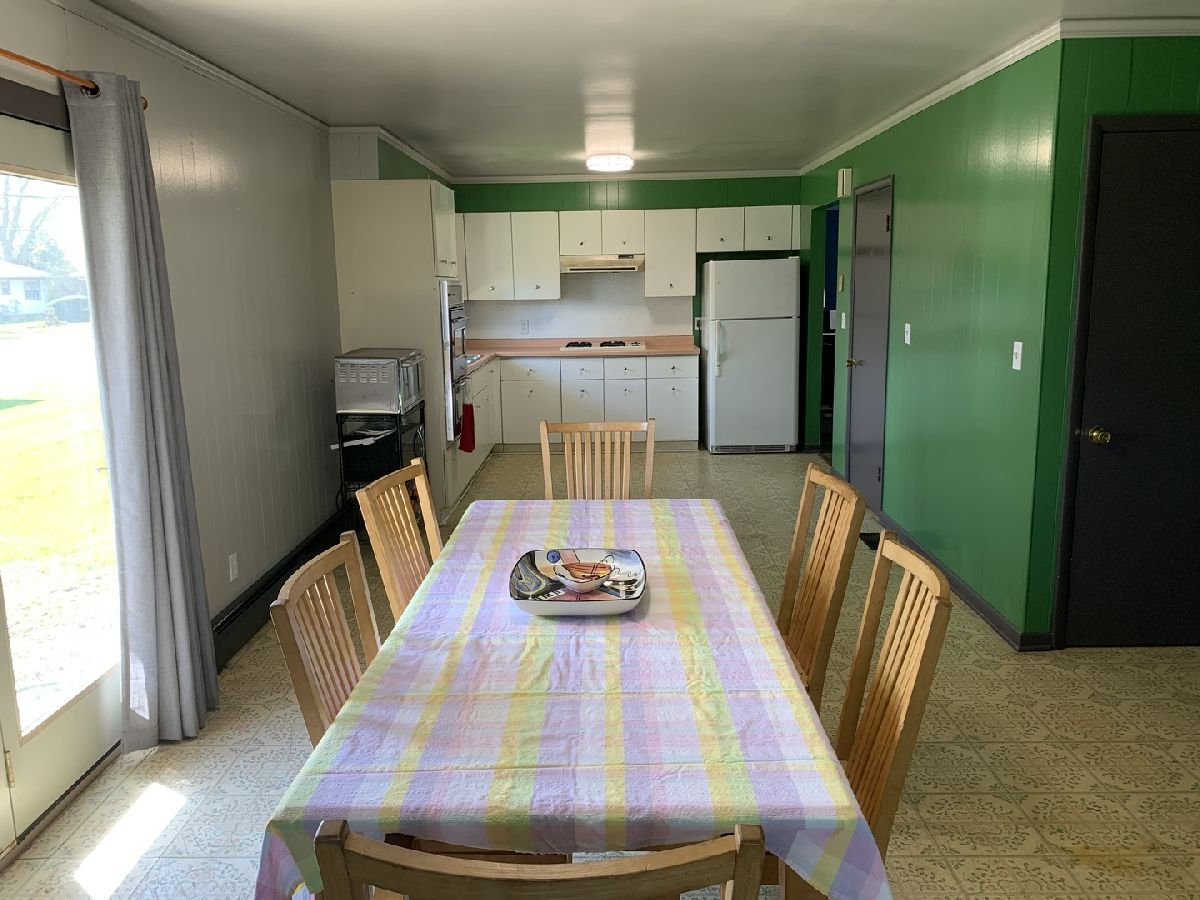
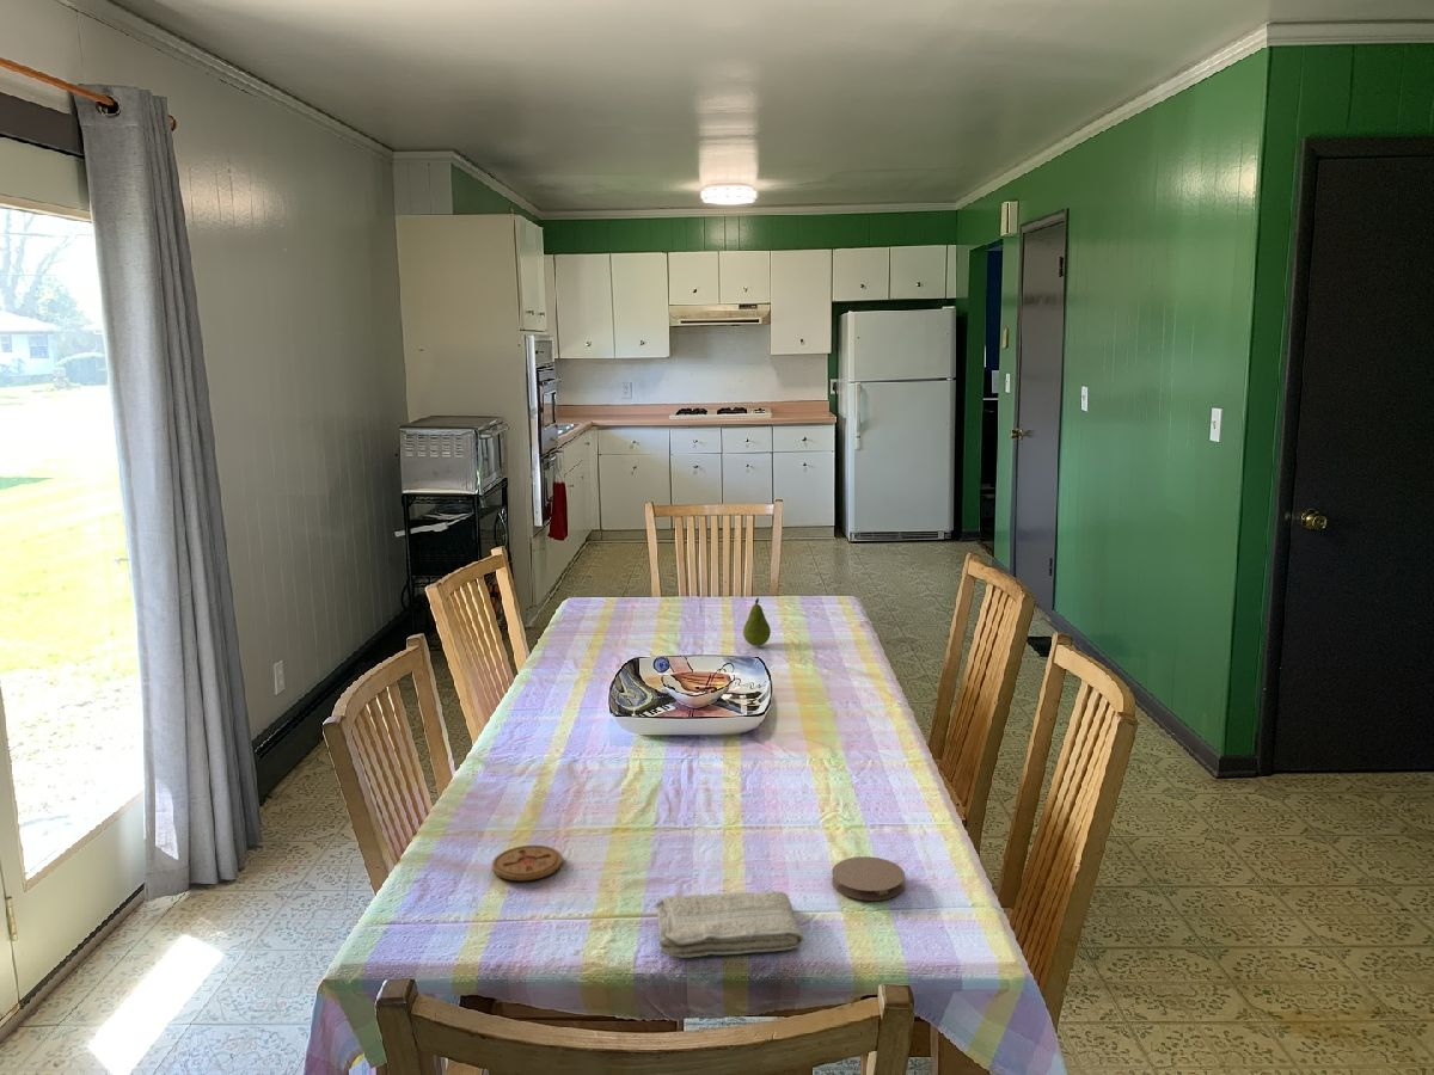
+ washcloth [654,890,805,959]
+ coaster [831,855,906,902]
+ coaster [491,844,564,882]
+ fruit [742,596,772,647]
